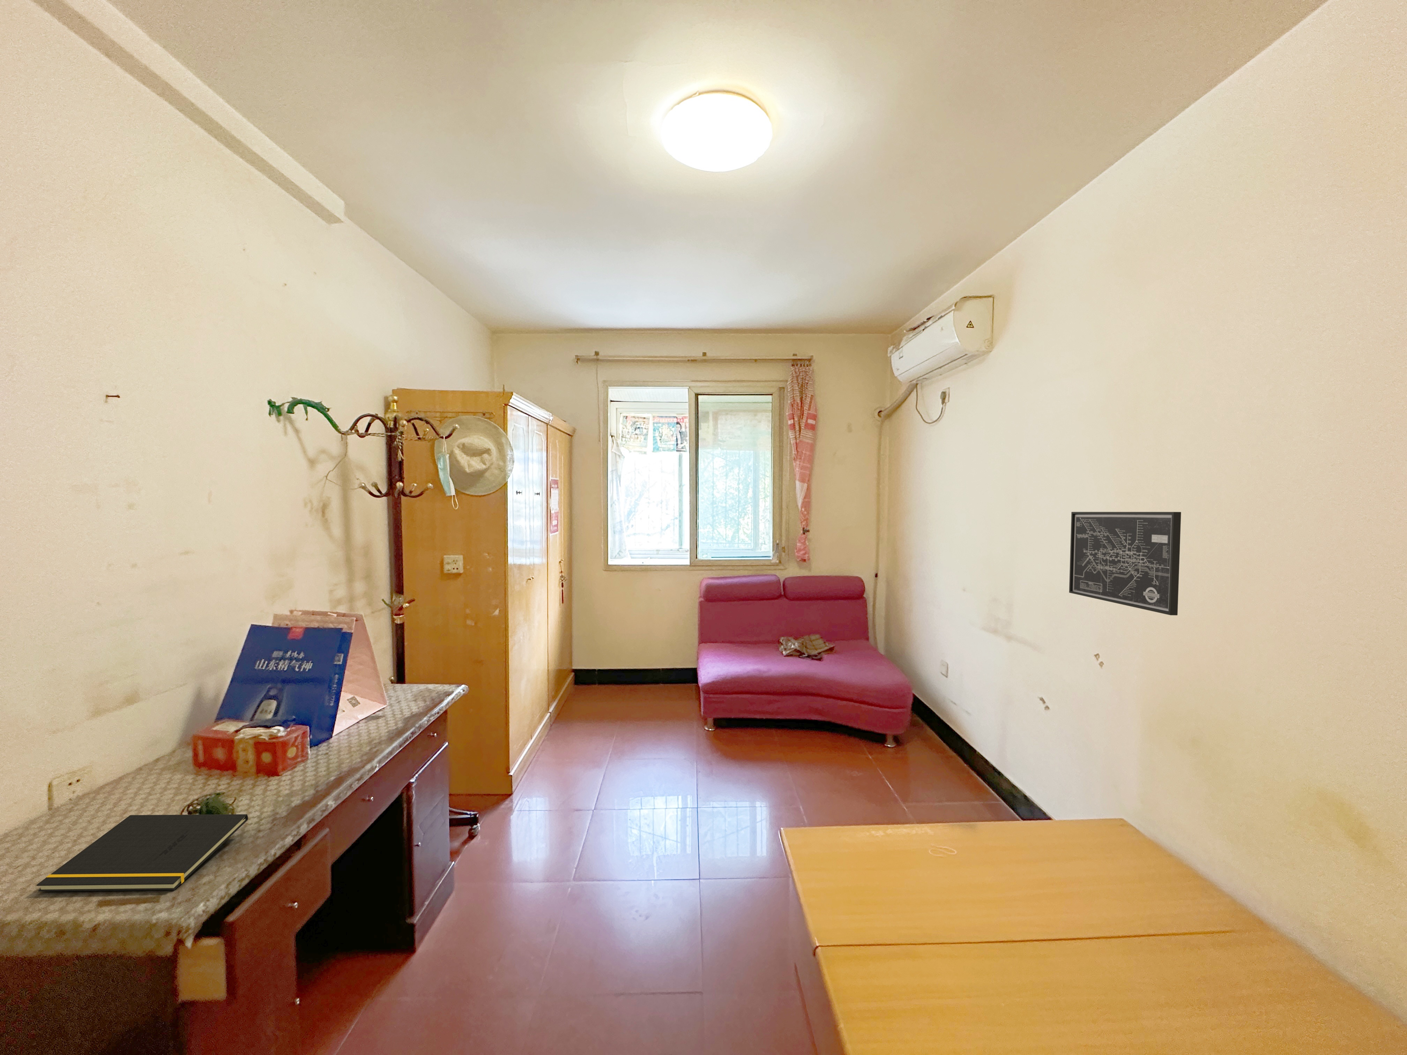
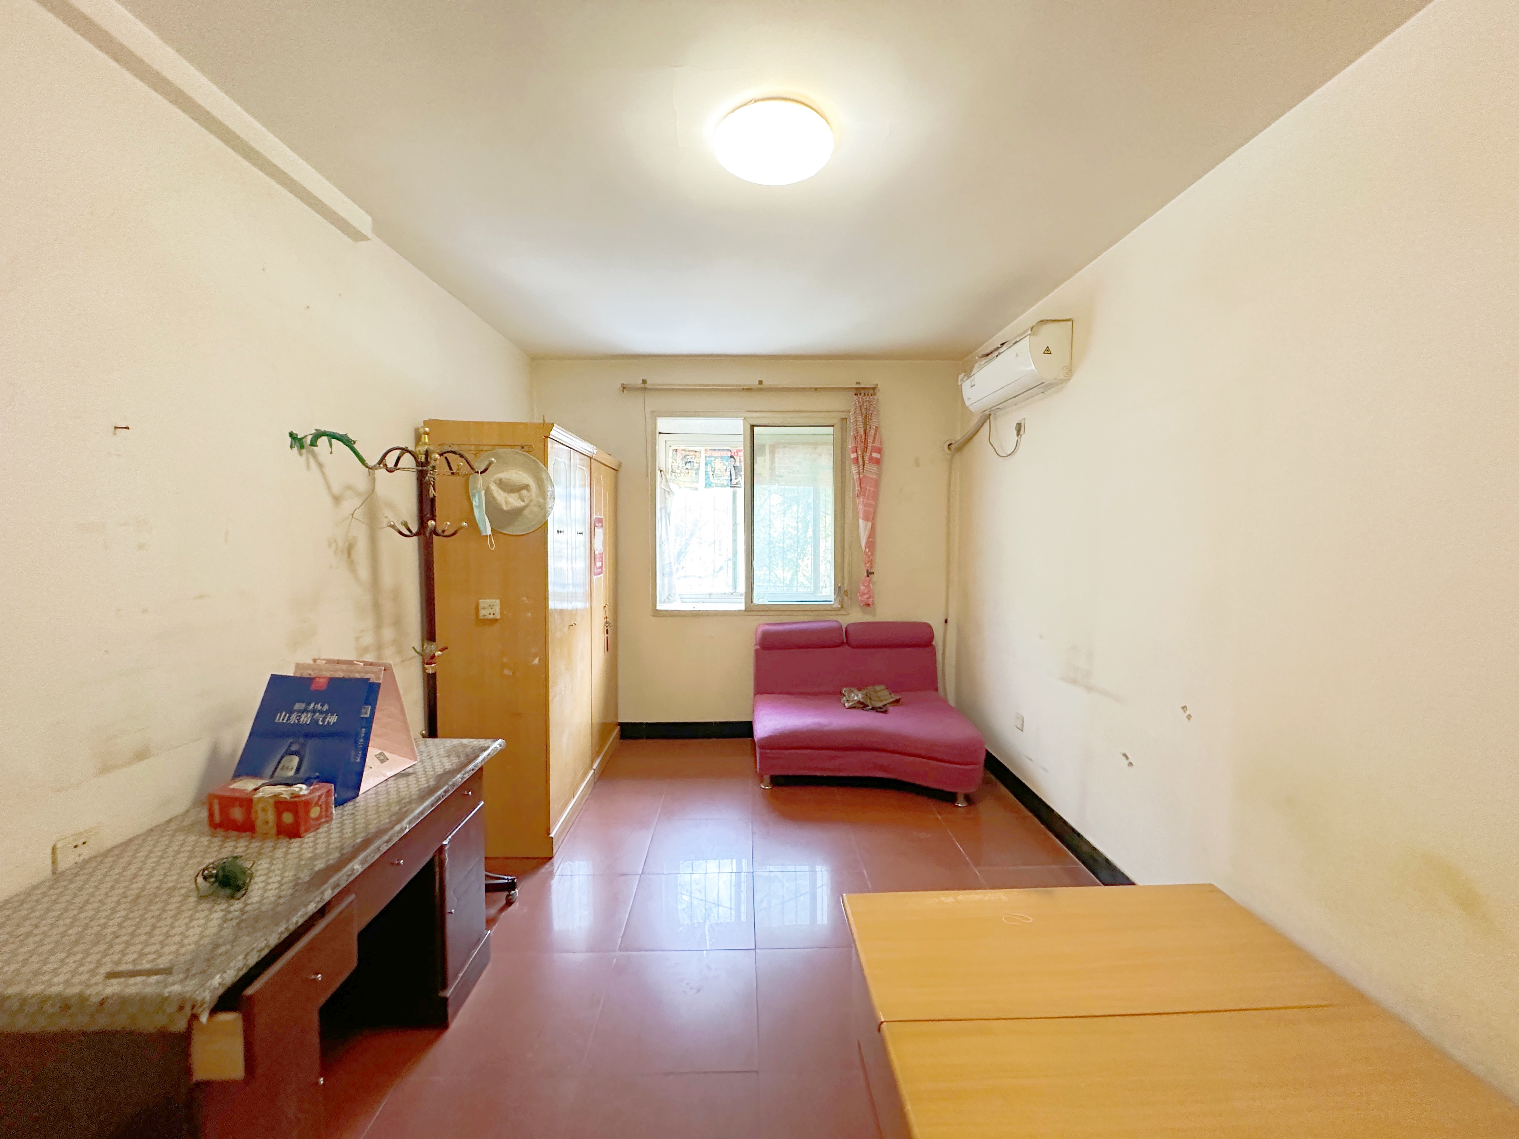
- notepad [35,813,248,892]
- wall art [1069,512,1182,616]
